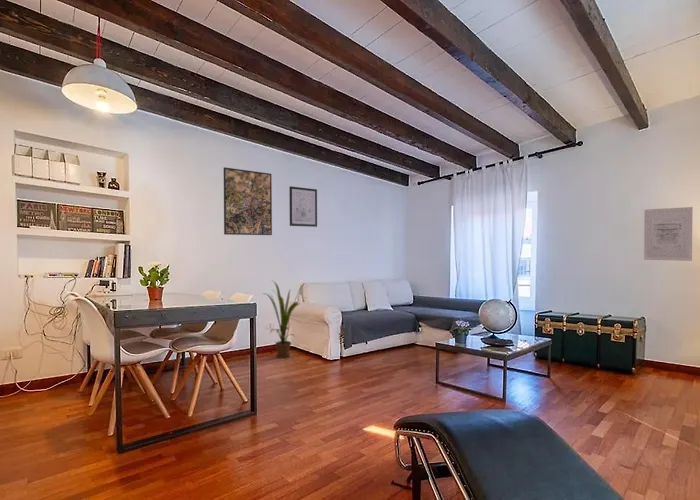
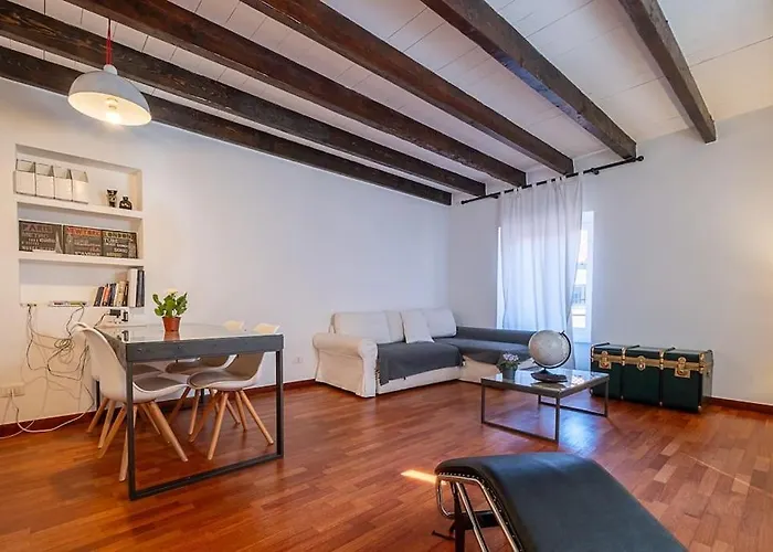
- wall art [643,206,694,262]
- house plant [261,280,304,359]
- wall art [288,185,318,228]
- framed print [223,166,273,236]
